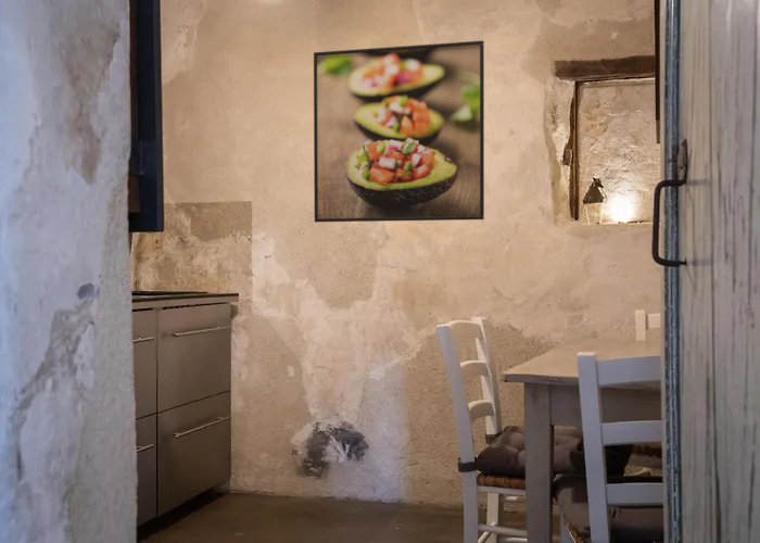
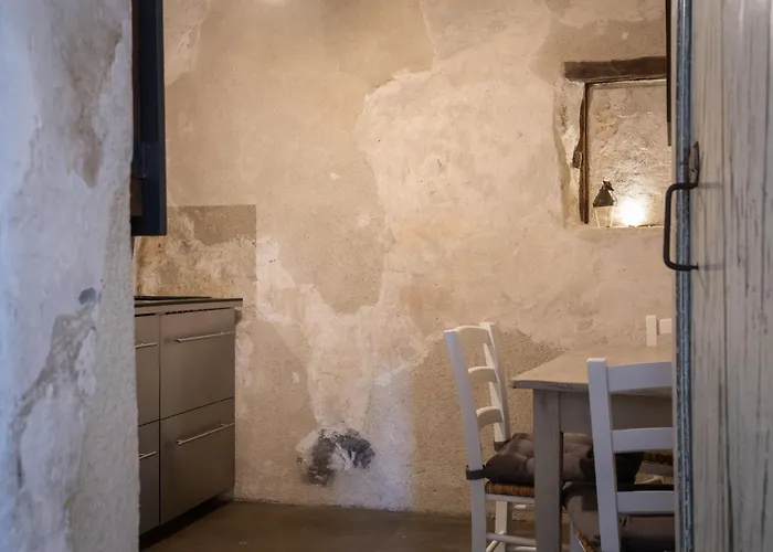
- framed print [313,39,485,223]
